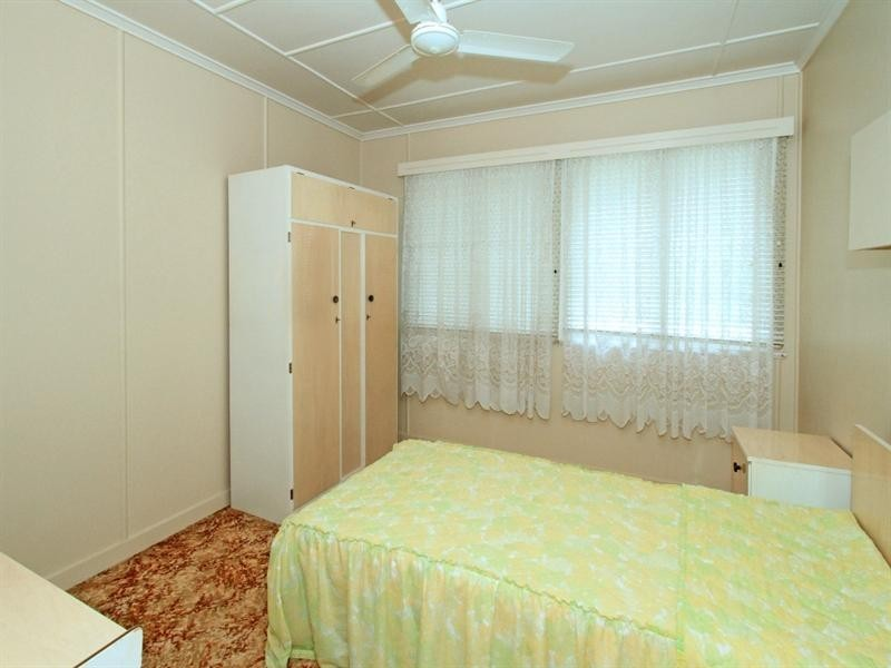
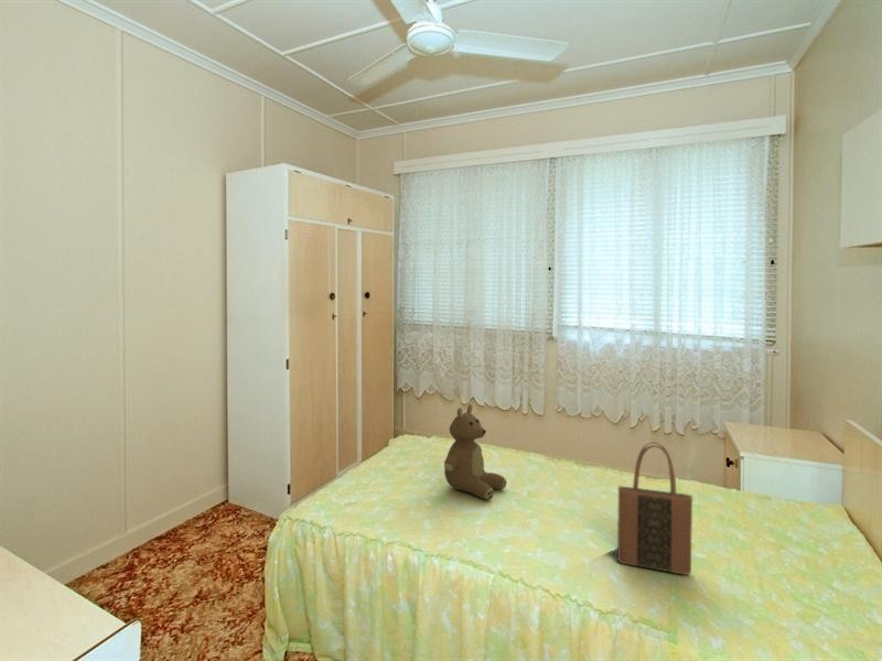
+ teddy bear [443,403,507,501]
+ tote bag [616,441,693,576]
